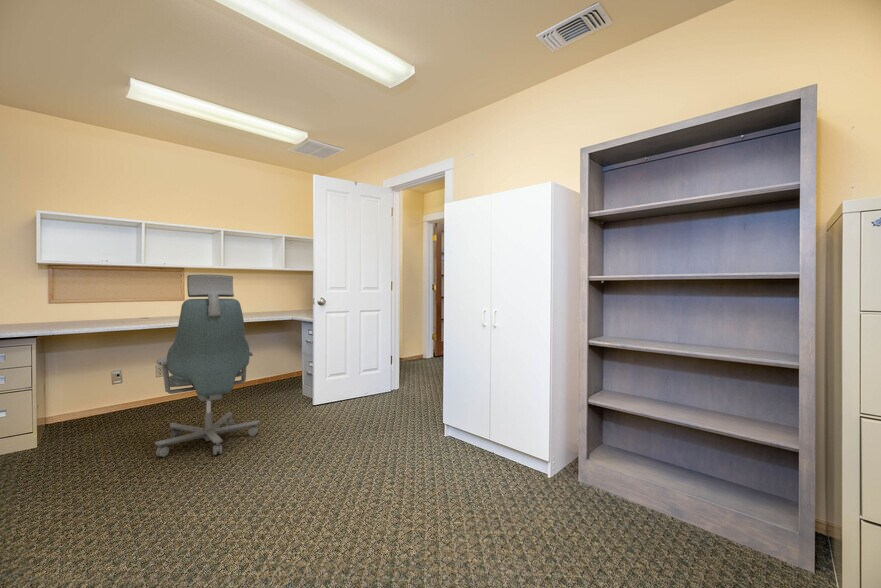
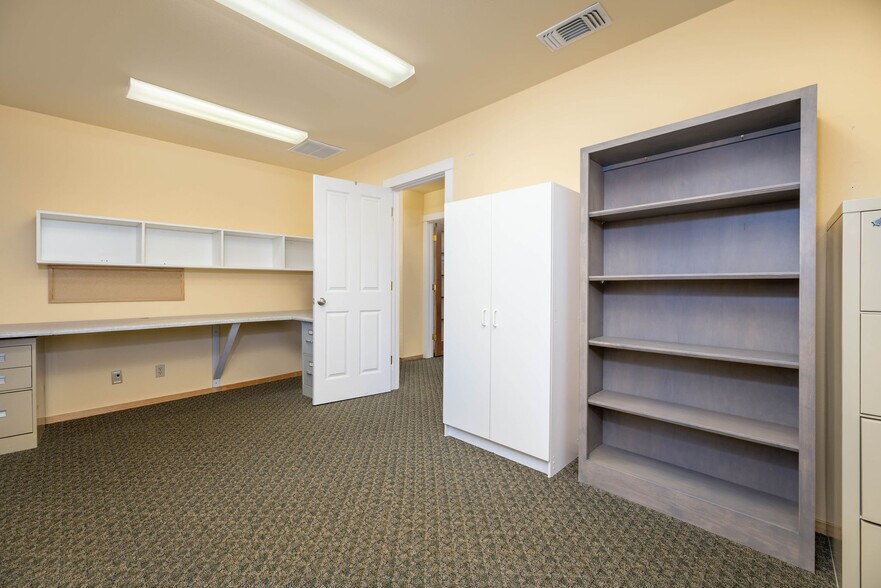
- office chair [154,274,260,458]
